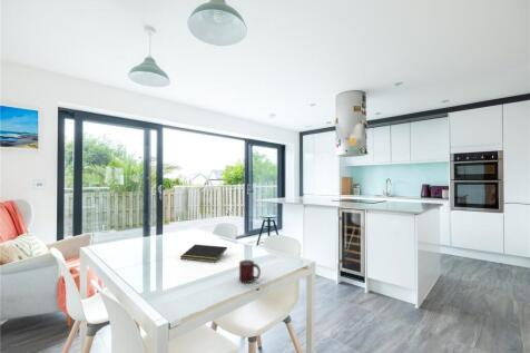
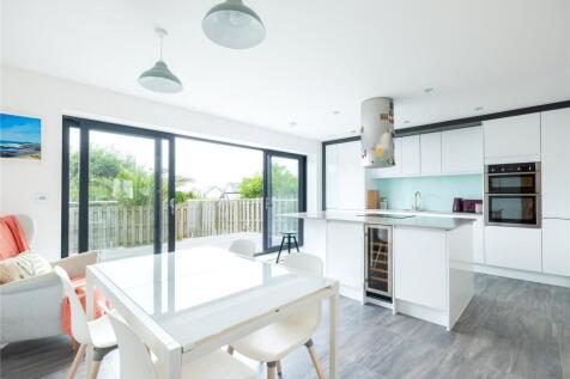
- notepad [179,244,228,264]
- cup [238,259,262,284]
